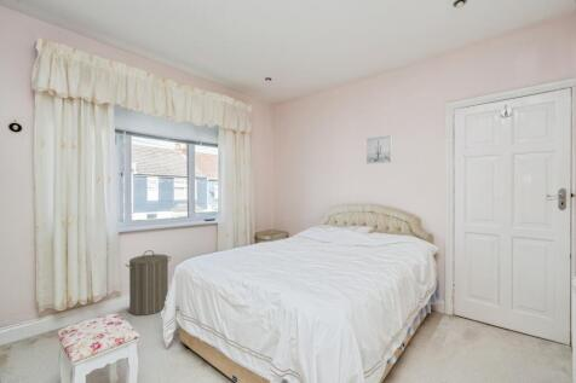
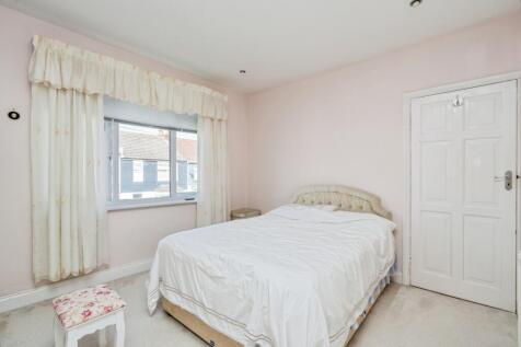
- wall art [364,134,393,166]
- laundry hamper [125,249,172,317]
